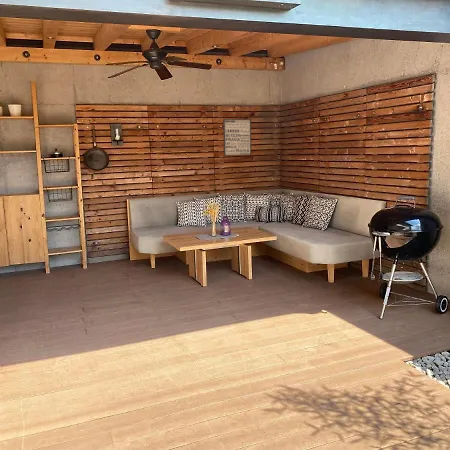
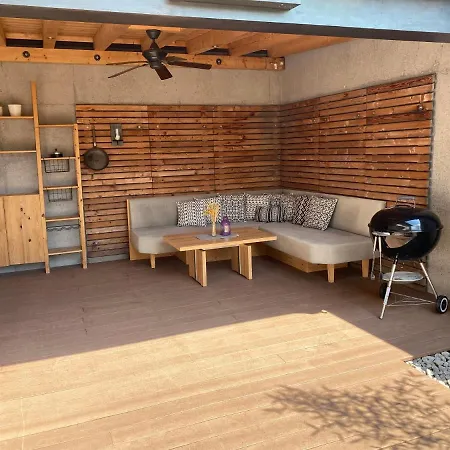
- wall art [222,118,252,157]
